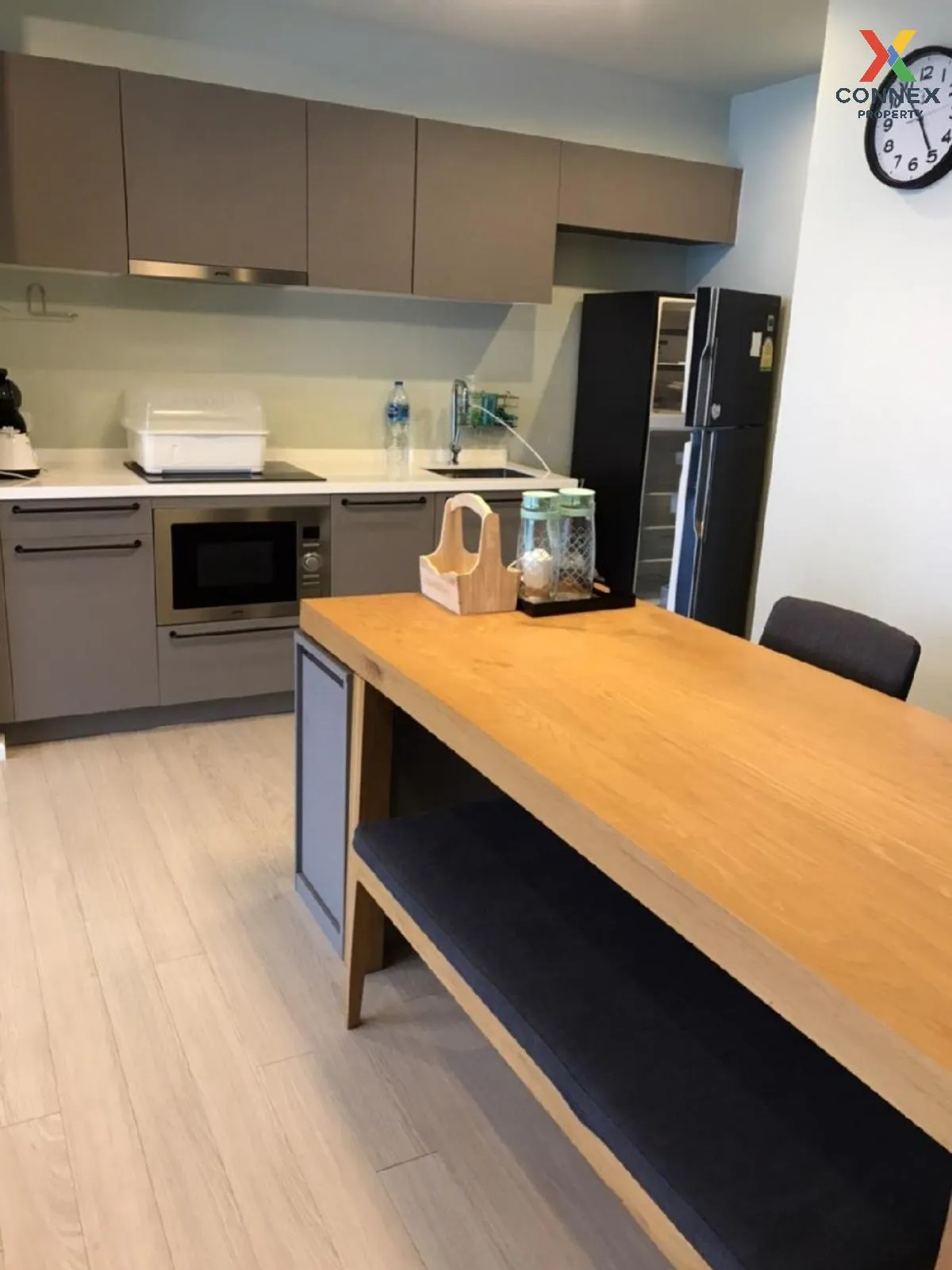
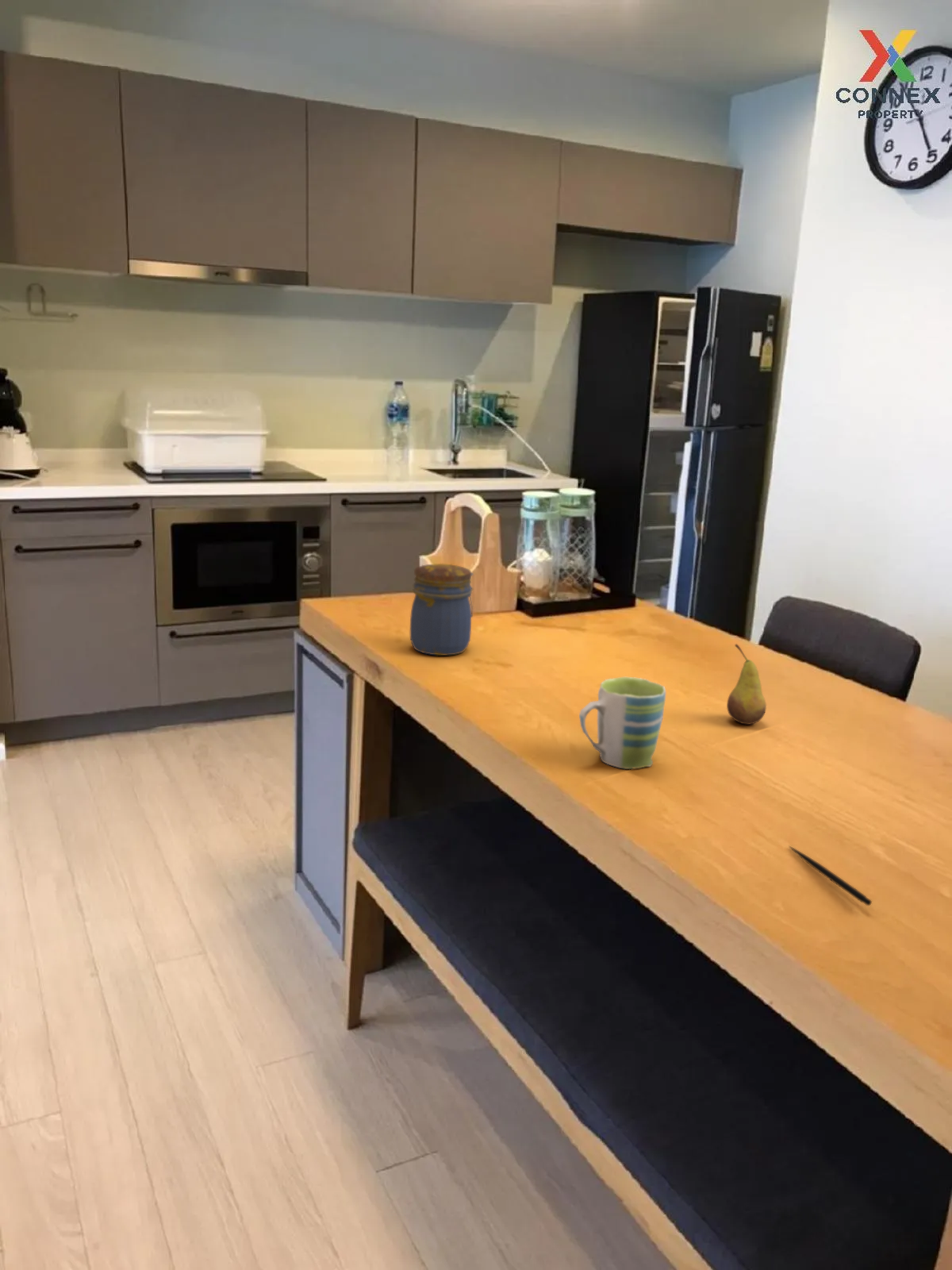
+ jar [409,563,474,656]
+ mug [578,676,666,770]
+ pen [788,845,873,906]
+ fruit [726,643,767,725]
